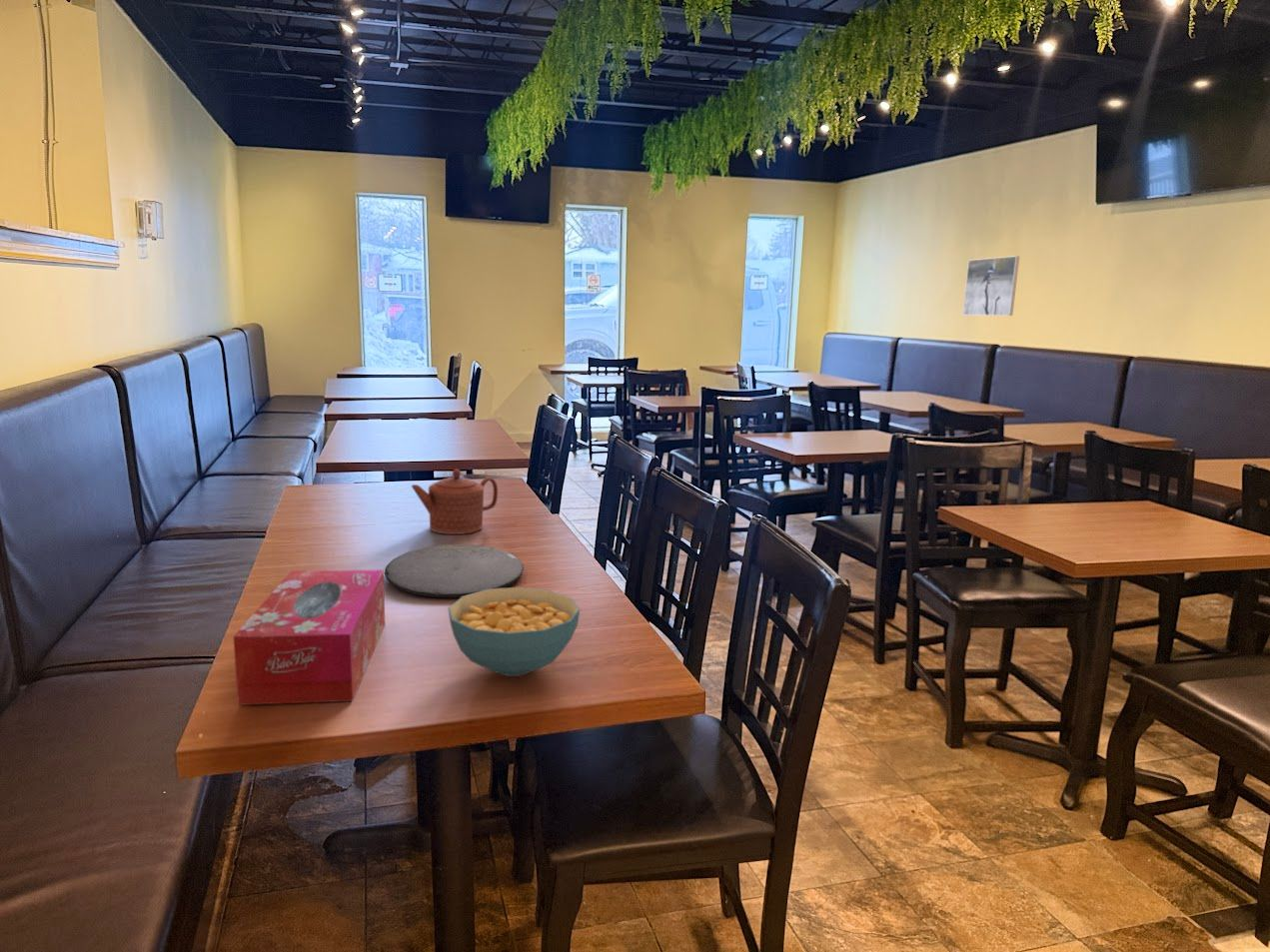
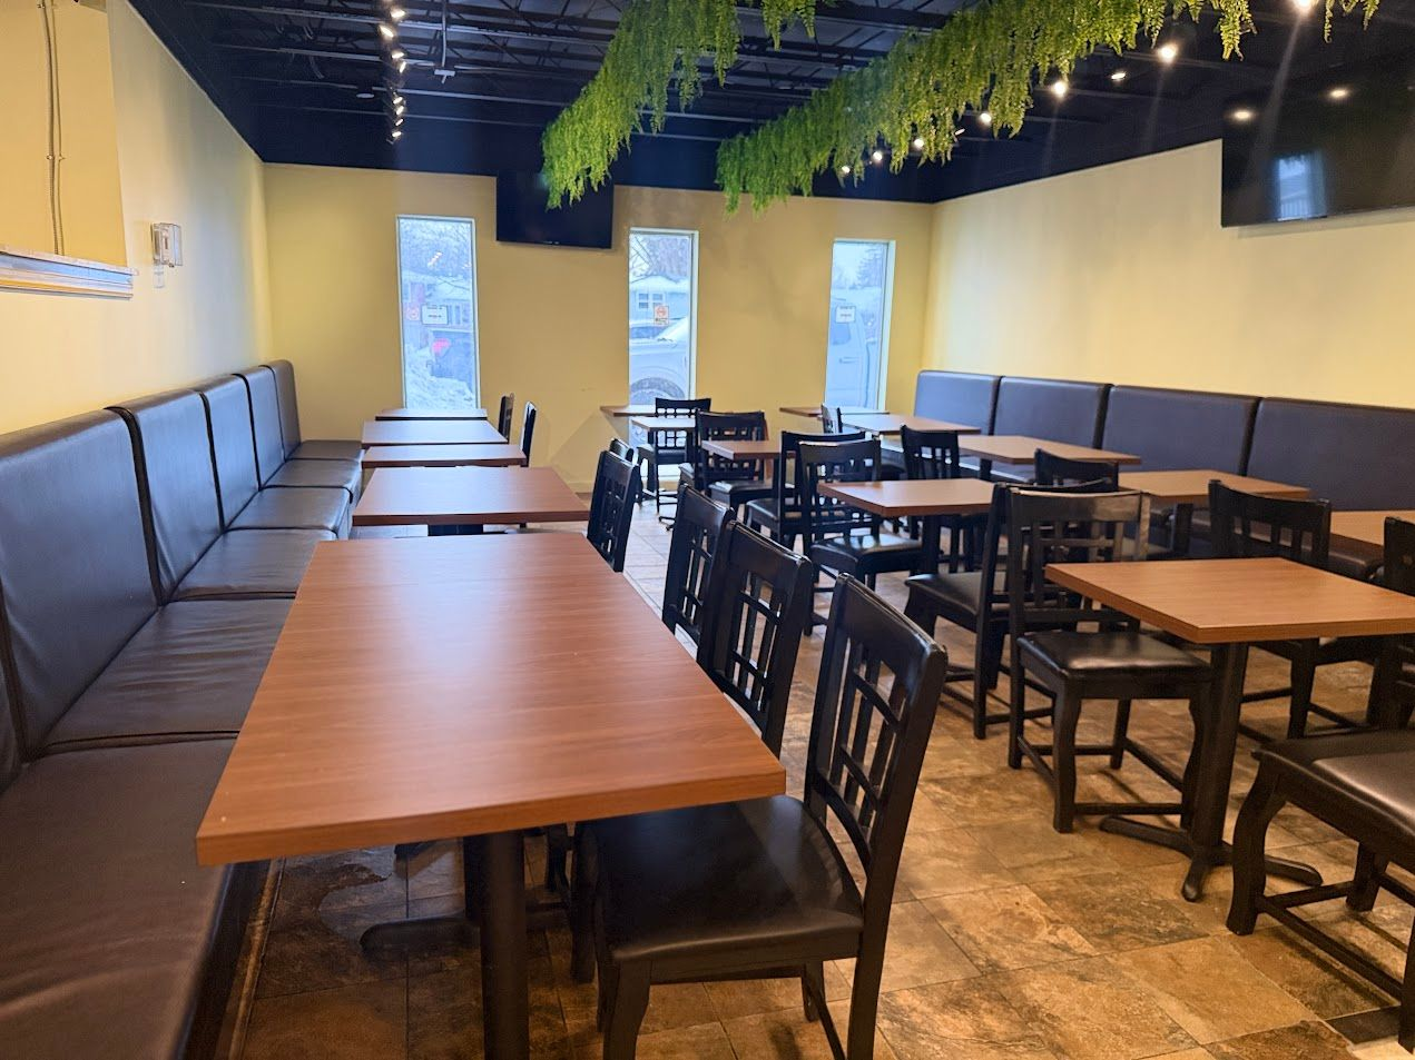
- plate [384,543,525,598]
- cereal bowl [447,586,581,677]
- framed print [962,255,1020,317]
- teapot [411,468,499,535]
- tissue box [233,568,386,706]
